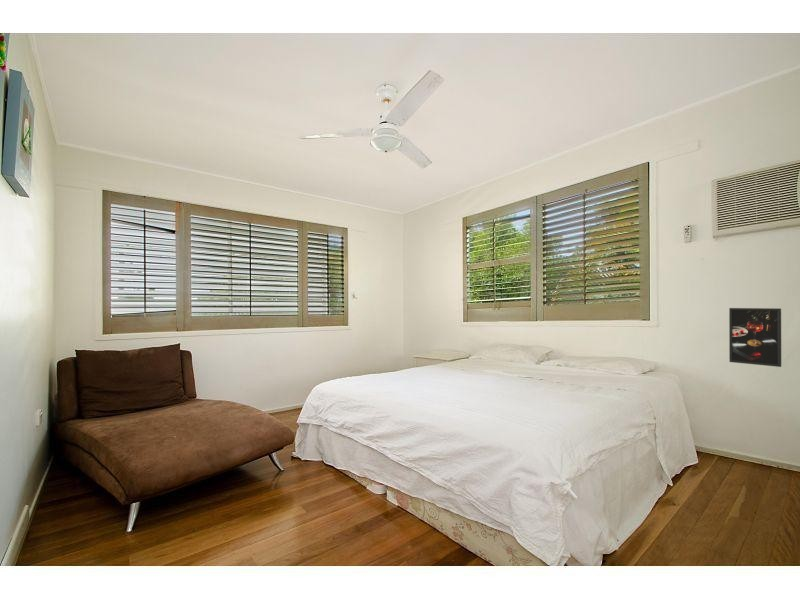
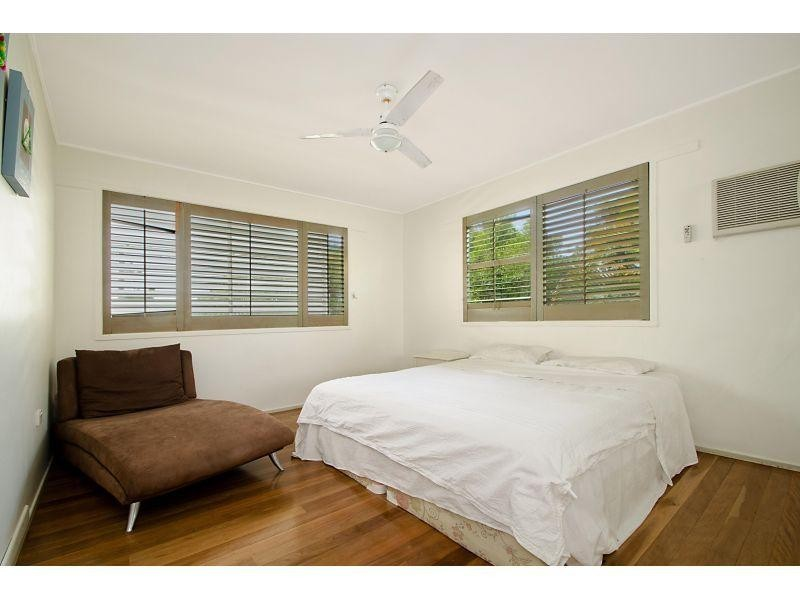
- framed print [728,307,782,368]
